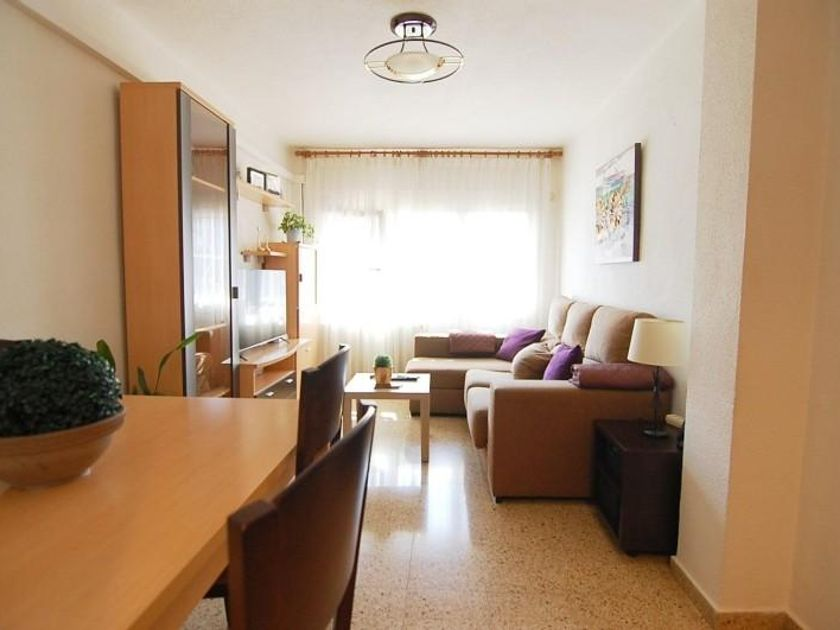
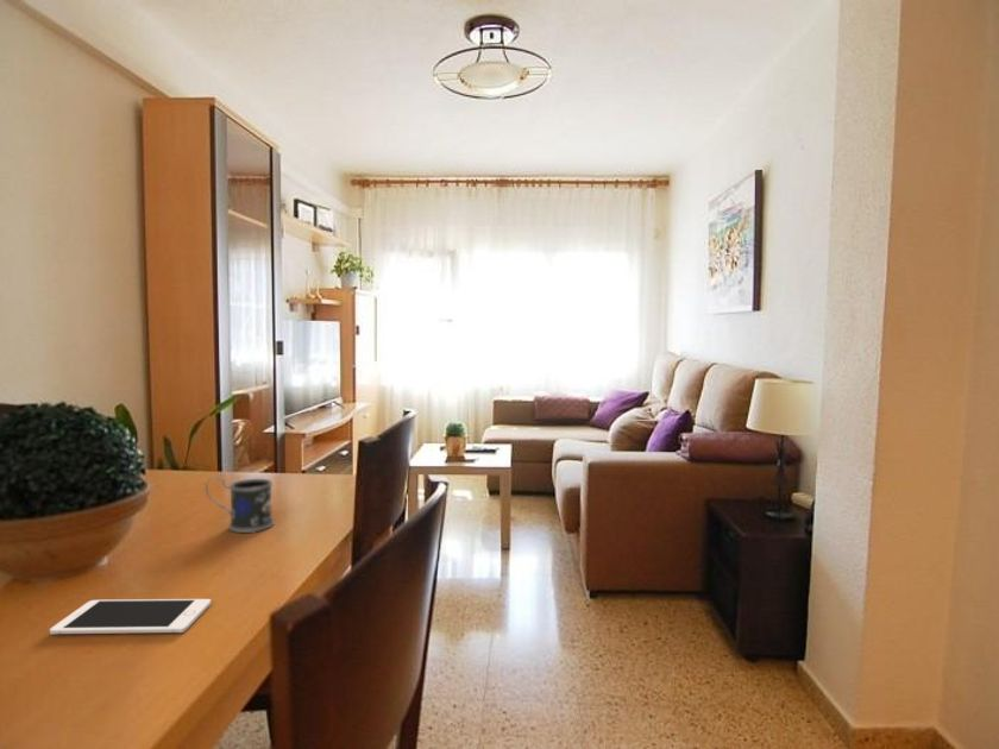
+ mug [205,476,276,534]
+ cell phone [49,598,212,635]
